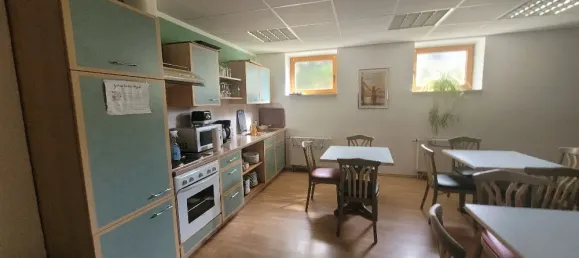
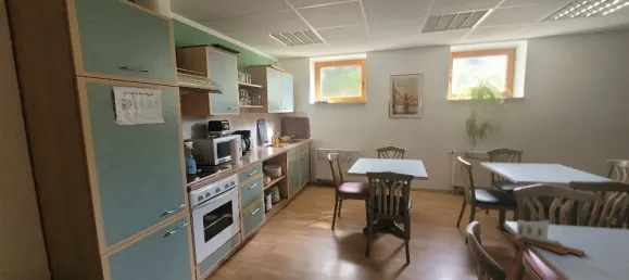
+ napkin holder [511,219,586,257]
